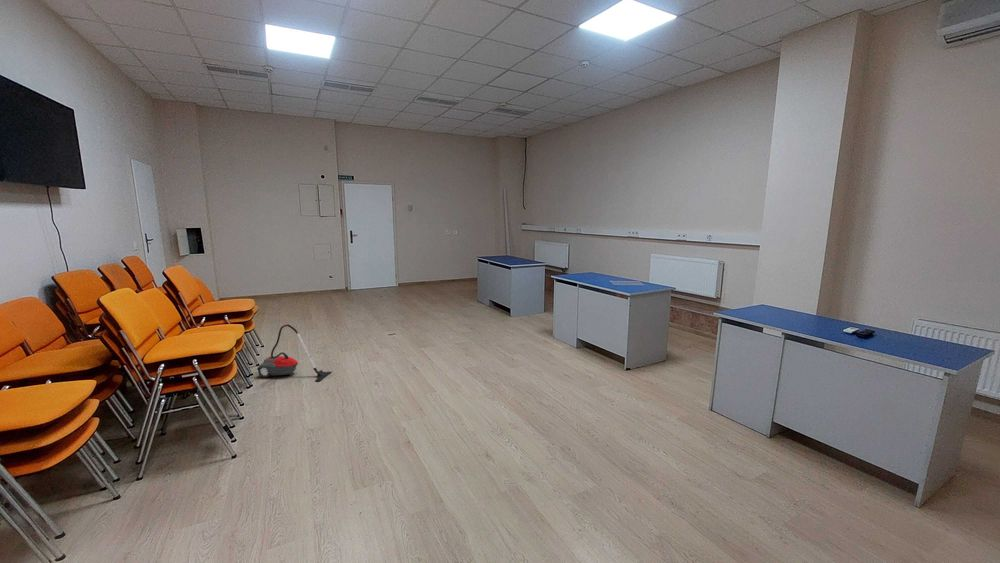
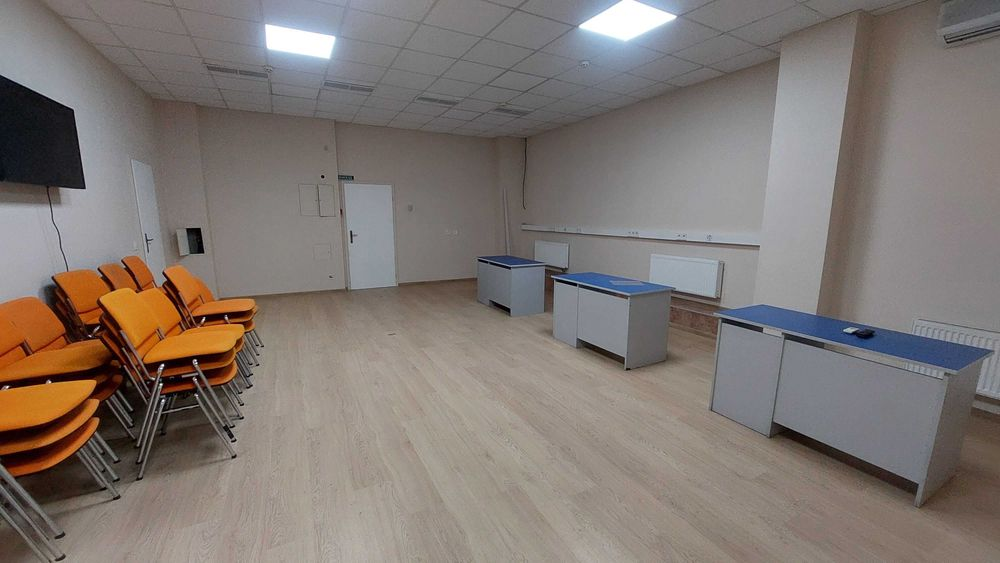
- vacuum cleaner [256,324,333,382]
